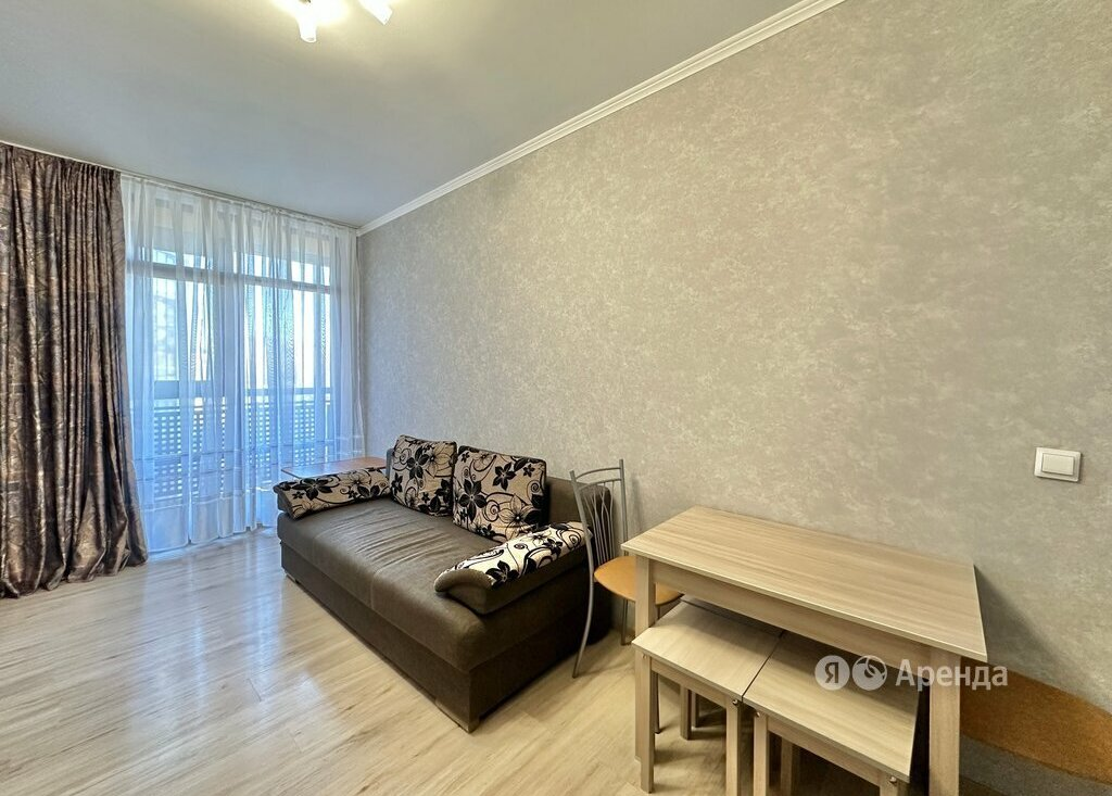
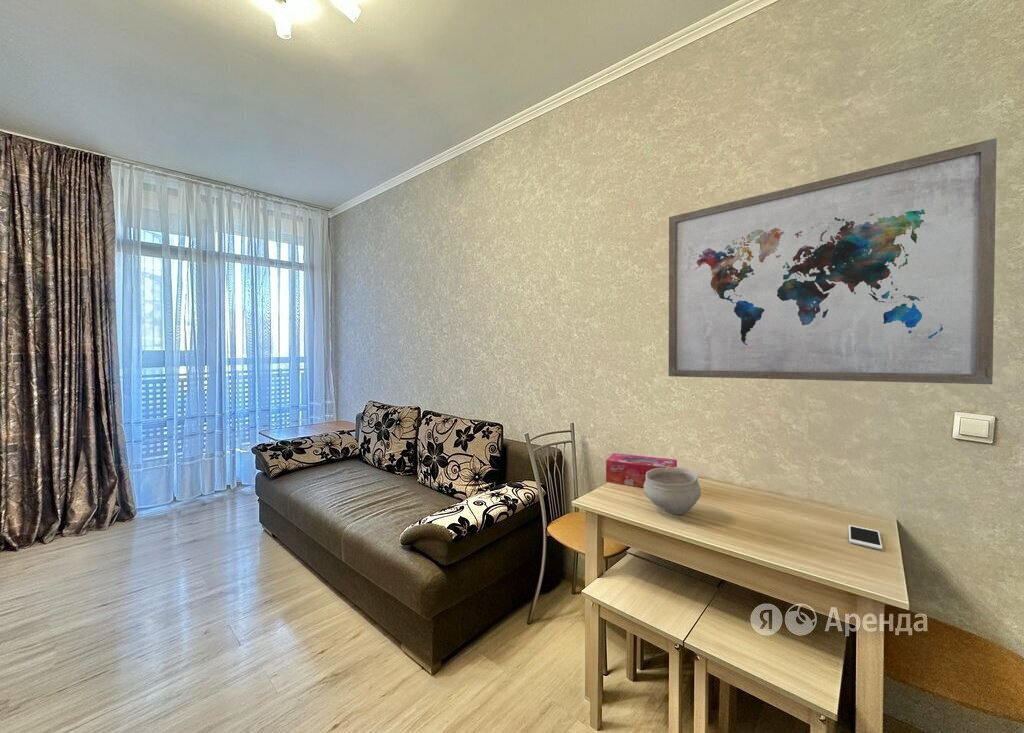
+ wall art [668,137,998,385]
+ tissue box [605,452,678,488]
+ cell phone [848,524,884,551]
+ bowl [643,466,702,515]
